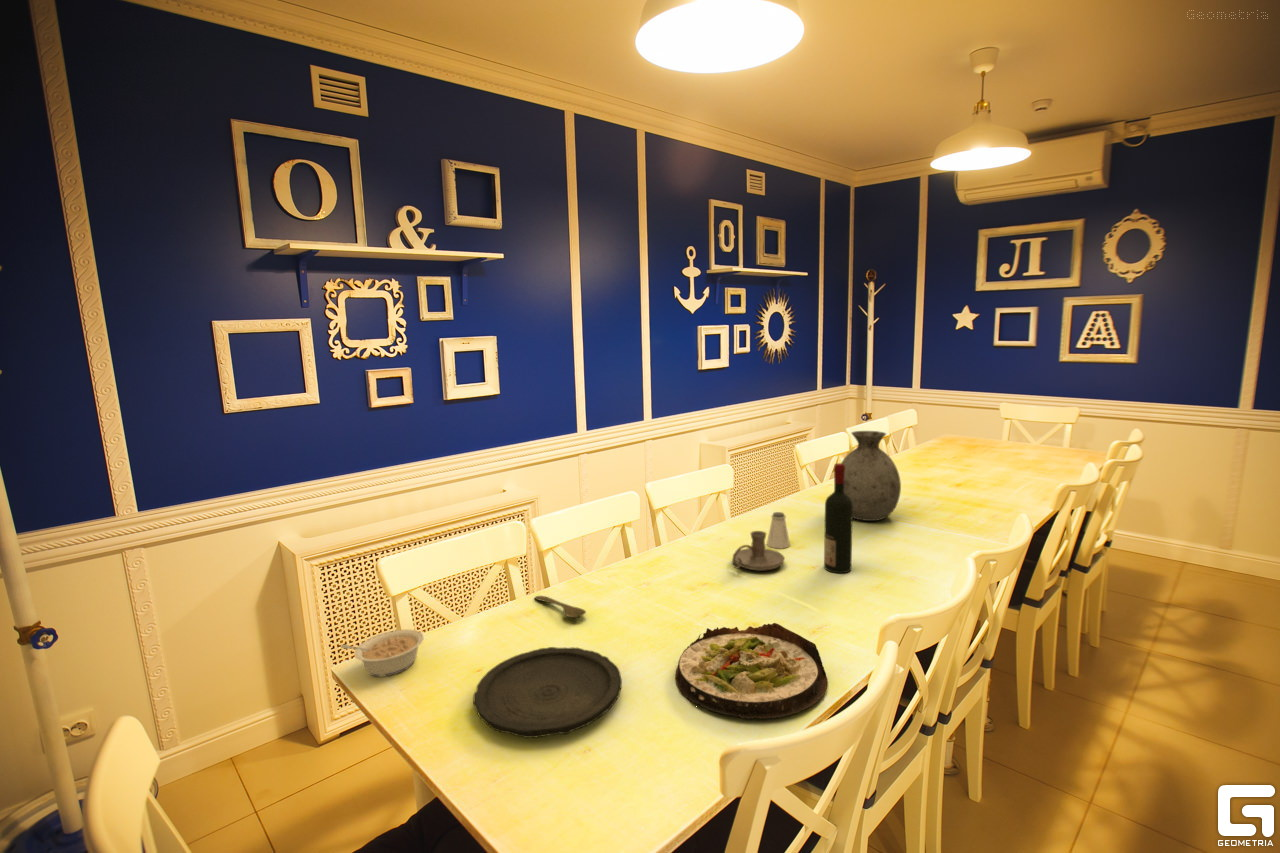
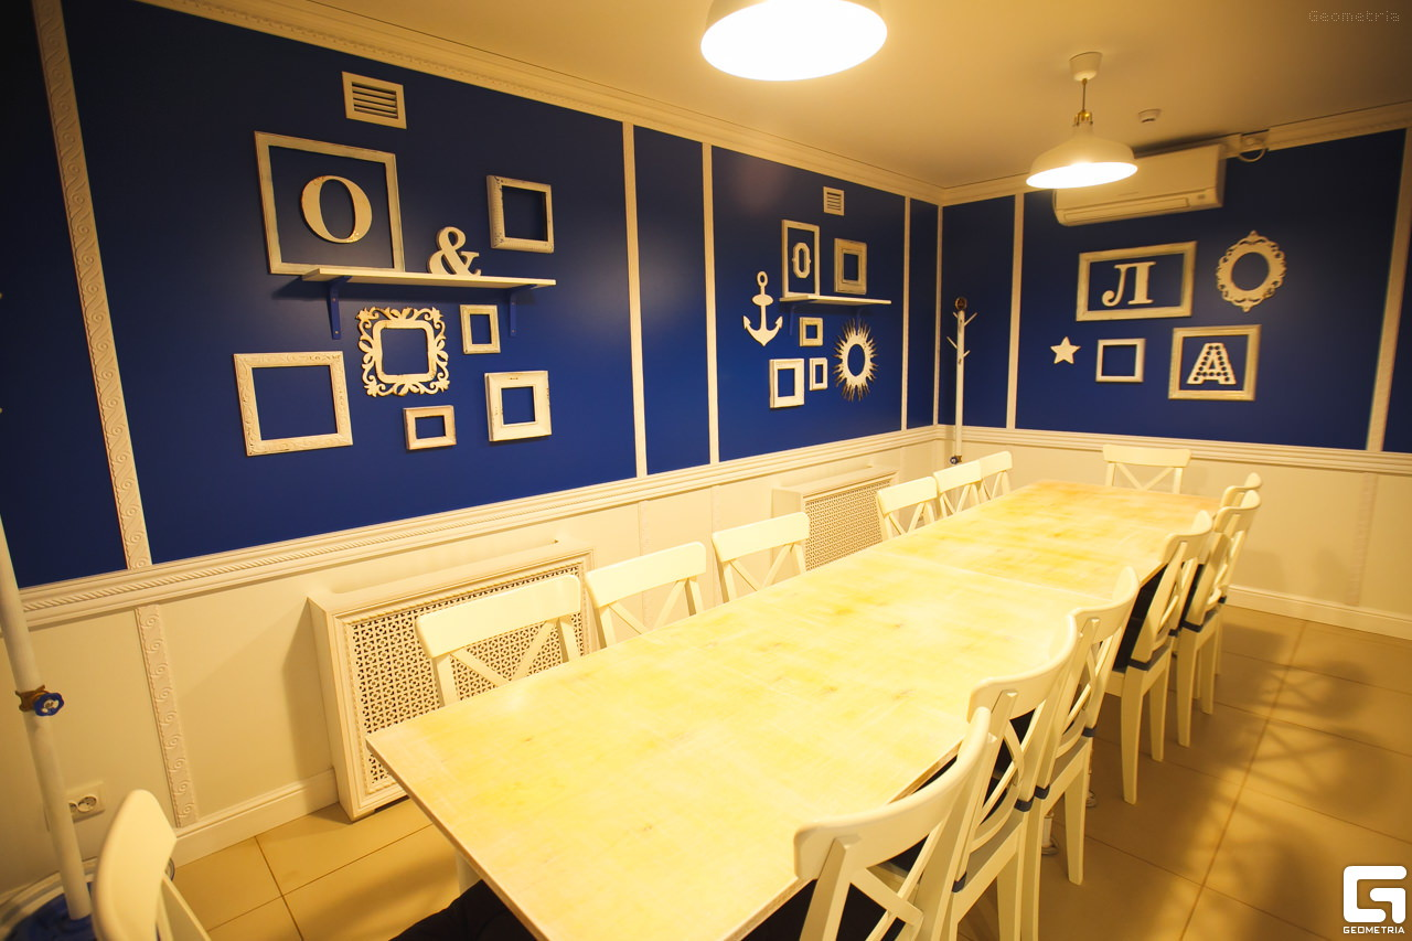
- salad plate [674,622,829,720]
- candle holder [731,530,785,572]
- legume [340,629,425,678]
- plate [472,646,623,739]
- spoon [534,595,587,619]
- saltshaker [766,511,791,550]
- alcohol [823,462,853,574]
- vase [840,430,902,522]
